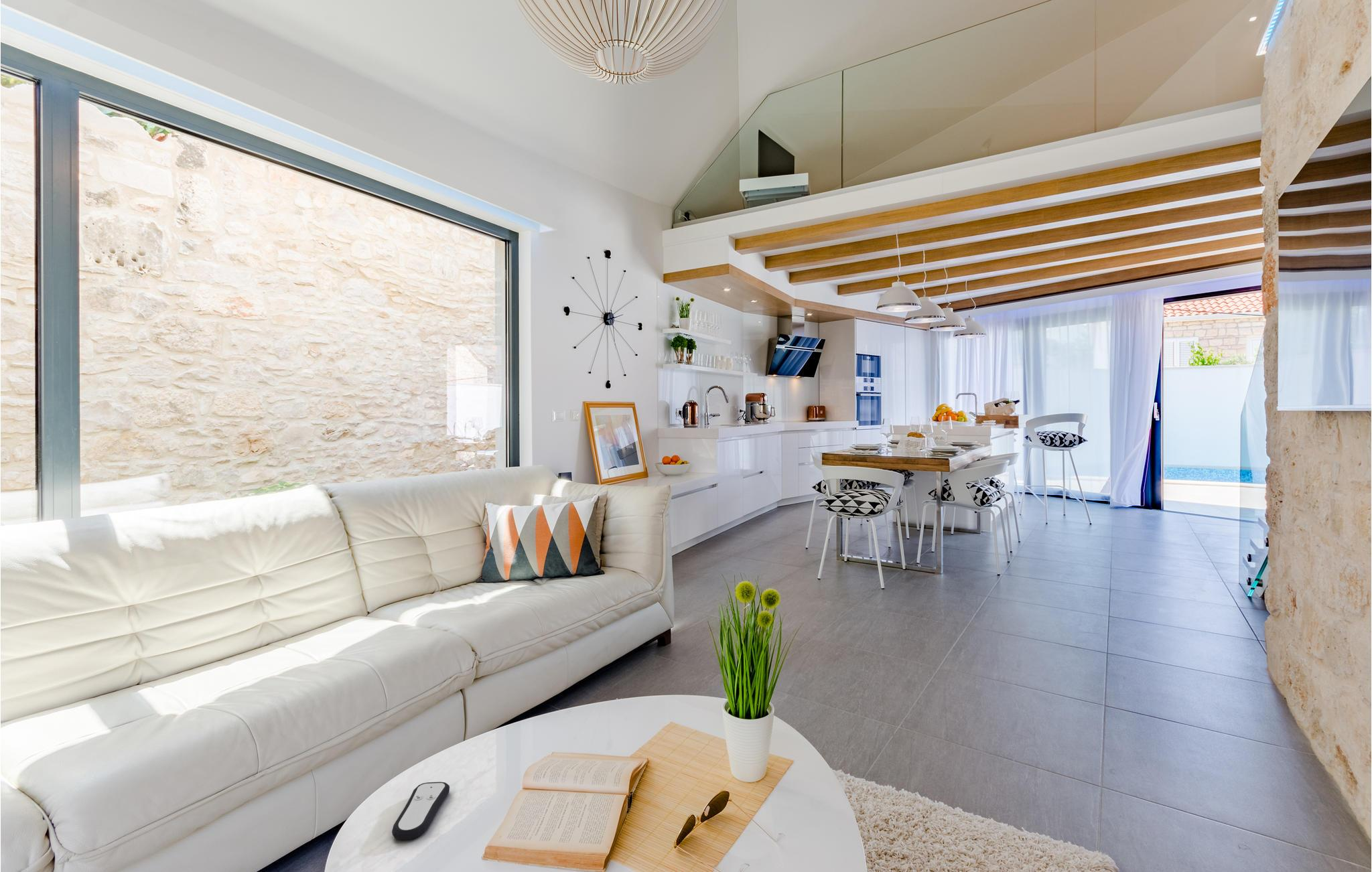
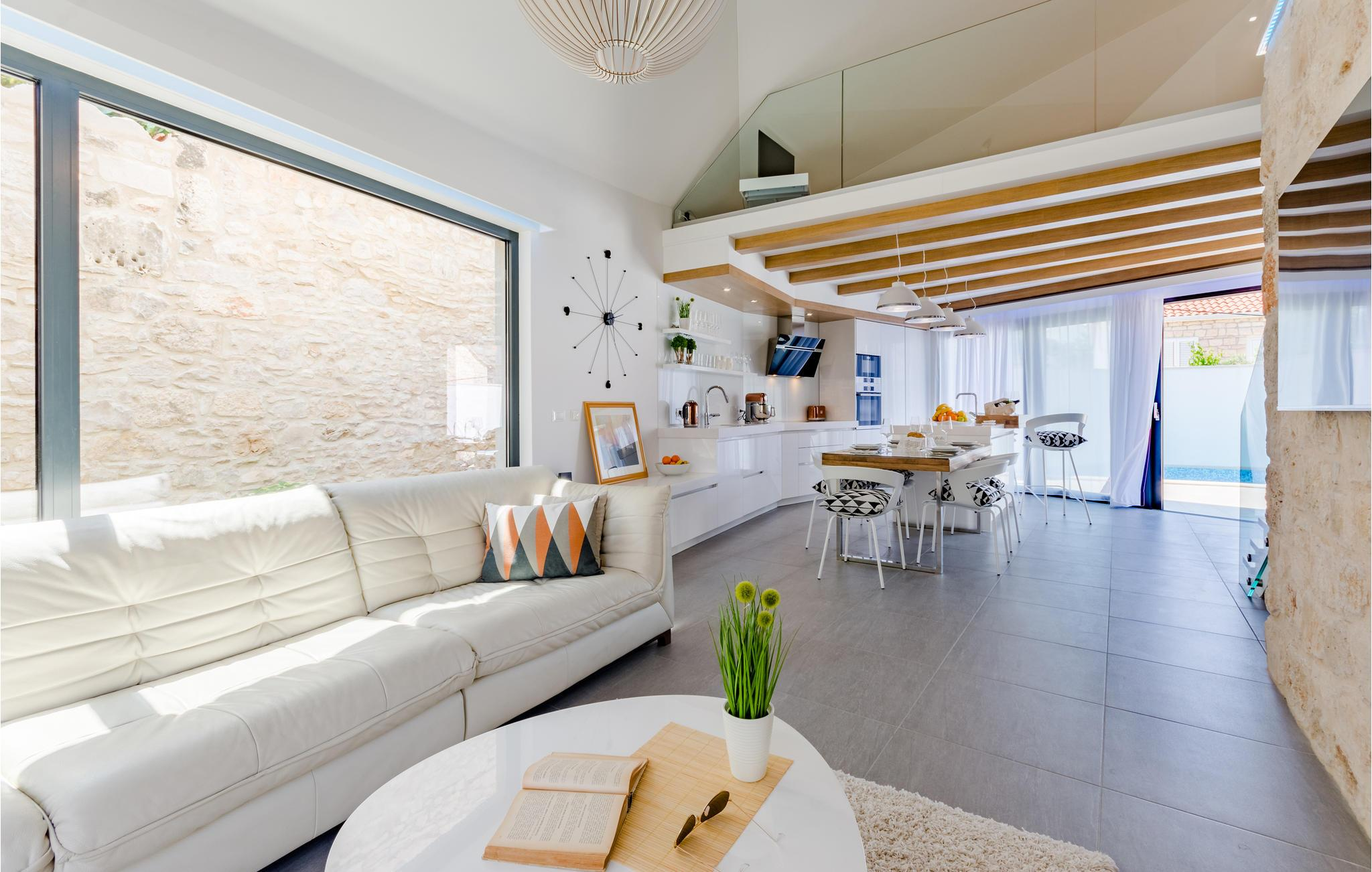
- remote control [391,781,450,841]
